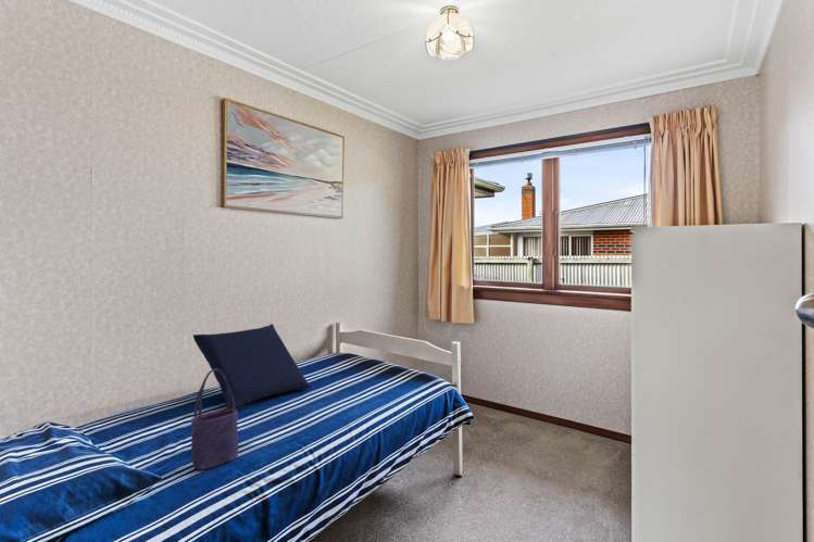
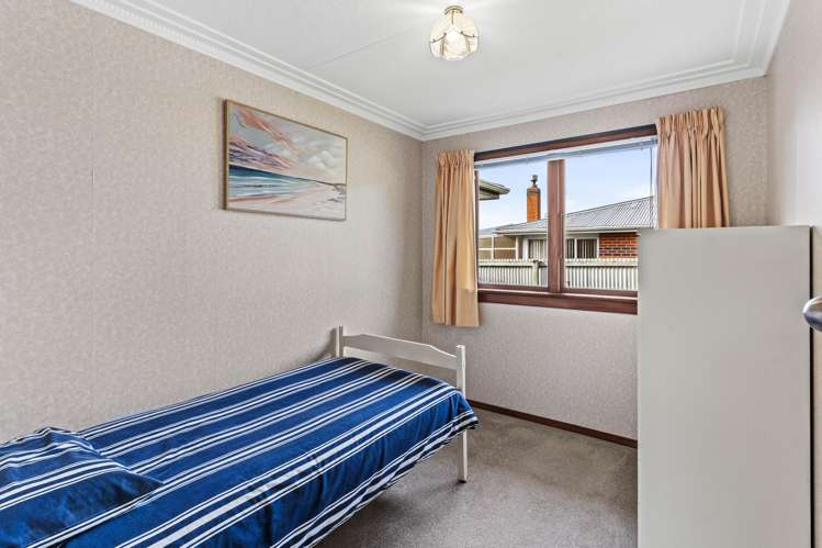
- tote bag [190,368,239,471]
- cushion [192,323,311,409]
